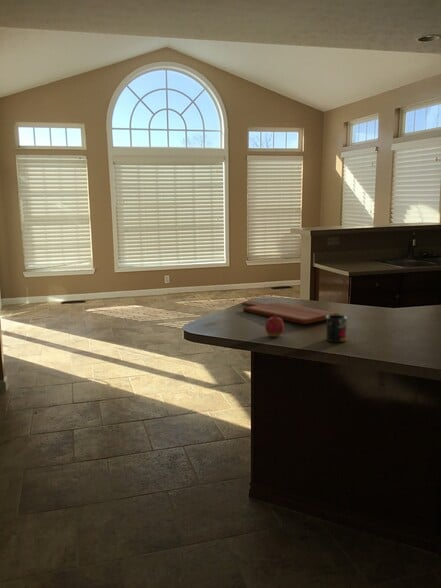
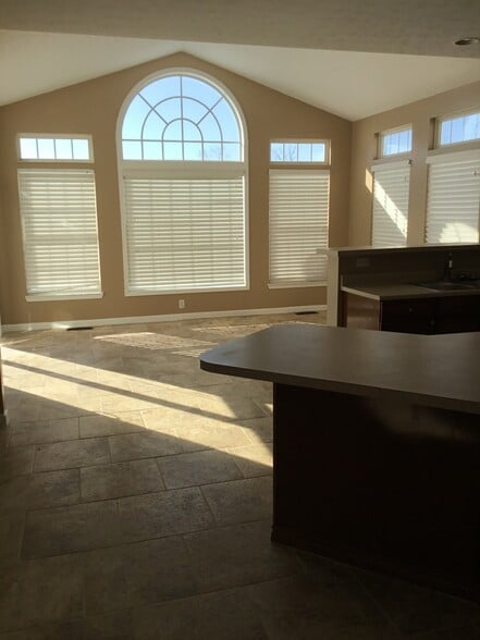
- cutting board [241,300,340,325]
- mug [325,314,348,343]
- apple [264,314,285,338]
